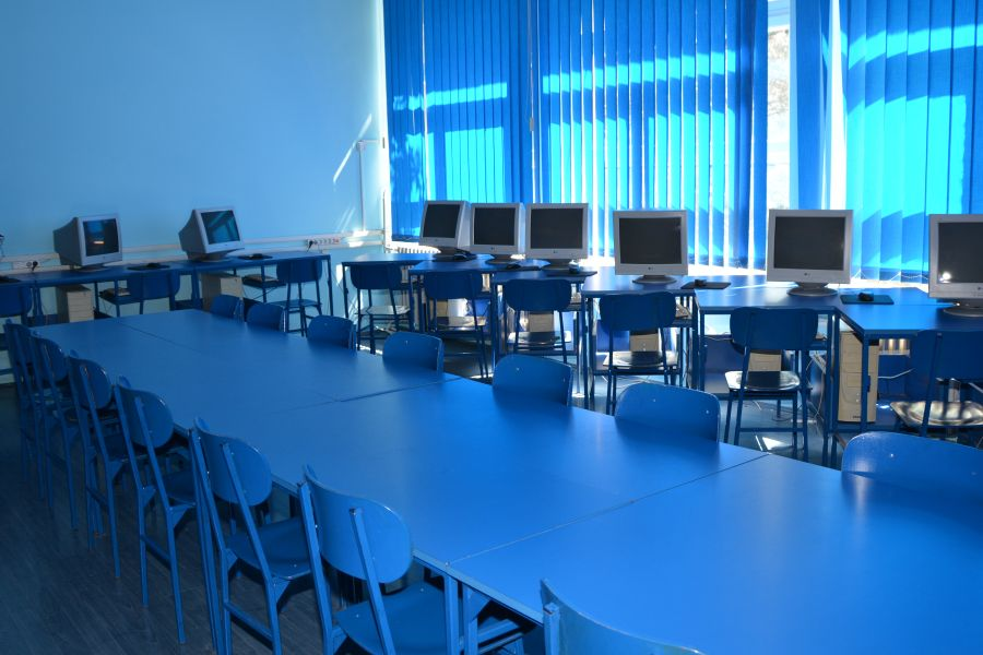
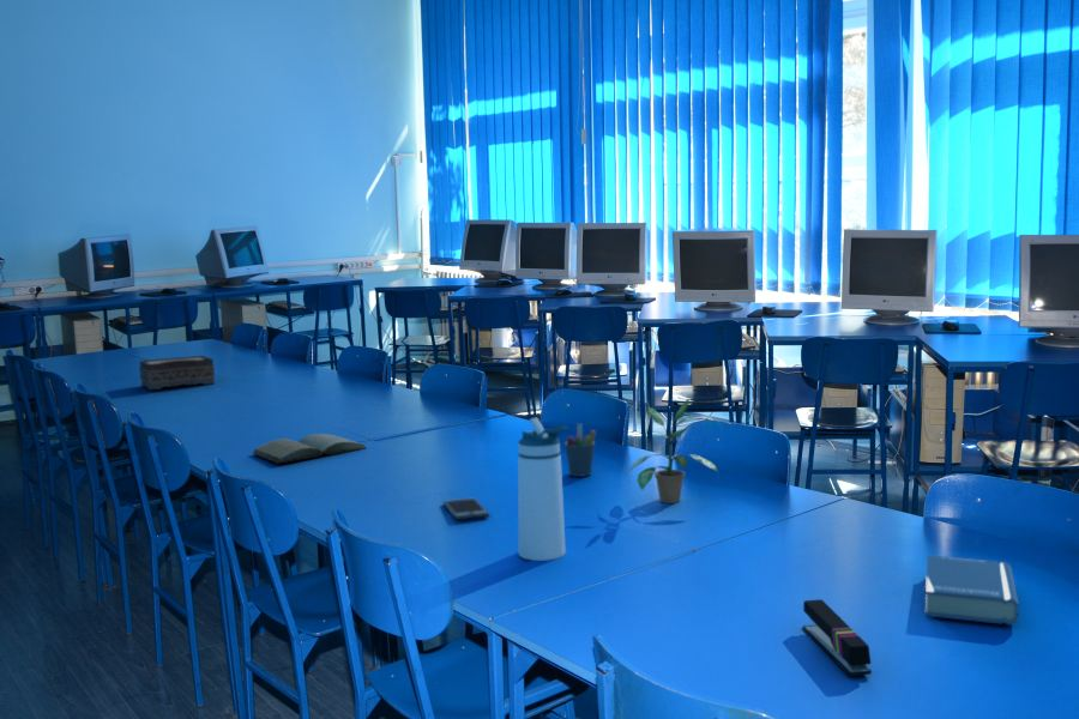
+ water bottle [517,417,569,562]
+ smartphone [442,497,490,521]
+ pen holder [563,422,597,478]
+ book [251,433,368,465]
+ potted plant [625,397,719,504]
+ hardback book [924,554,1020,626]
+ stapler [801,598,873,677]
+ tissue box [138,355,216,391]
